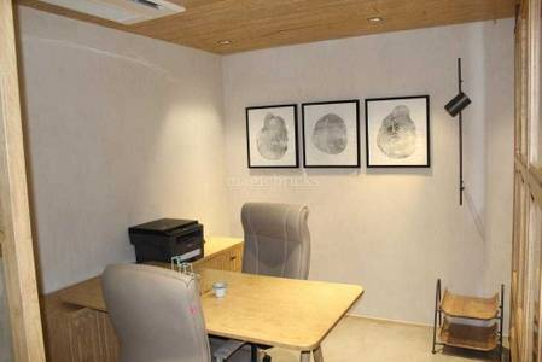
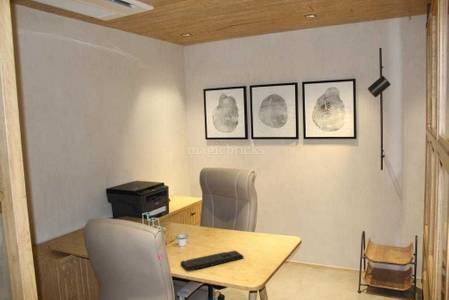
+ keyboard [179,250,245,272]
